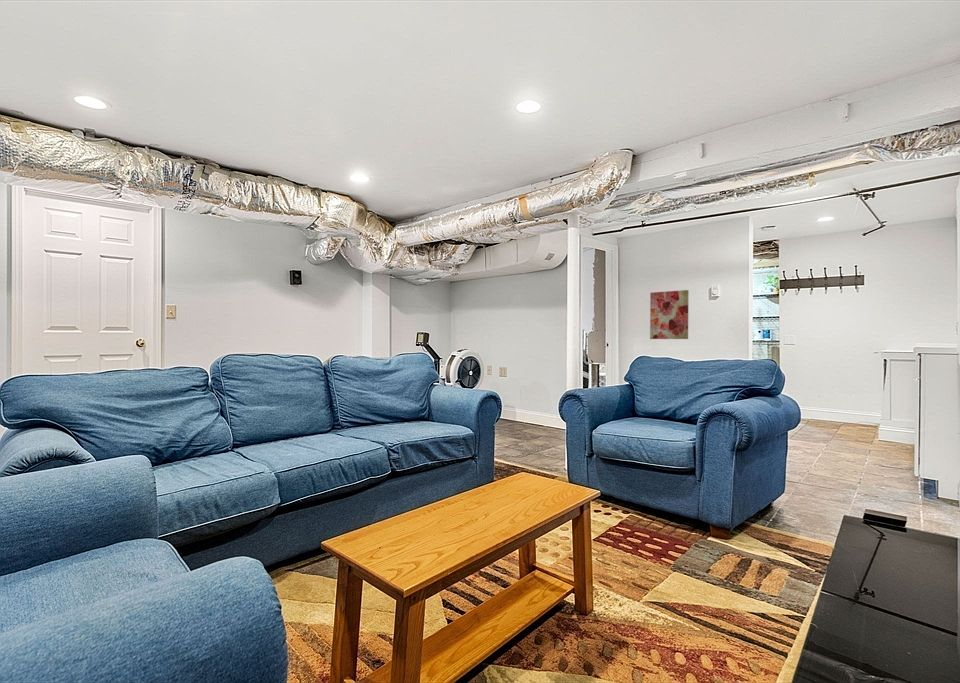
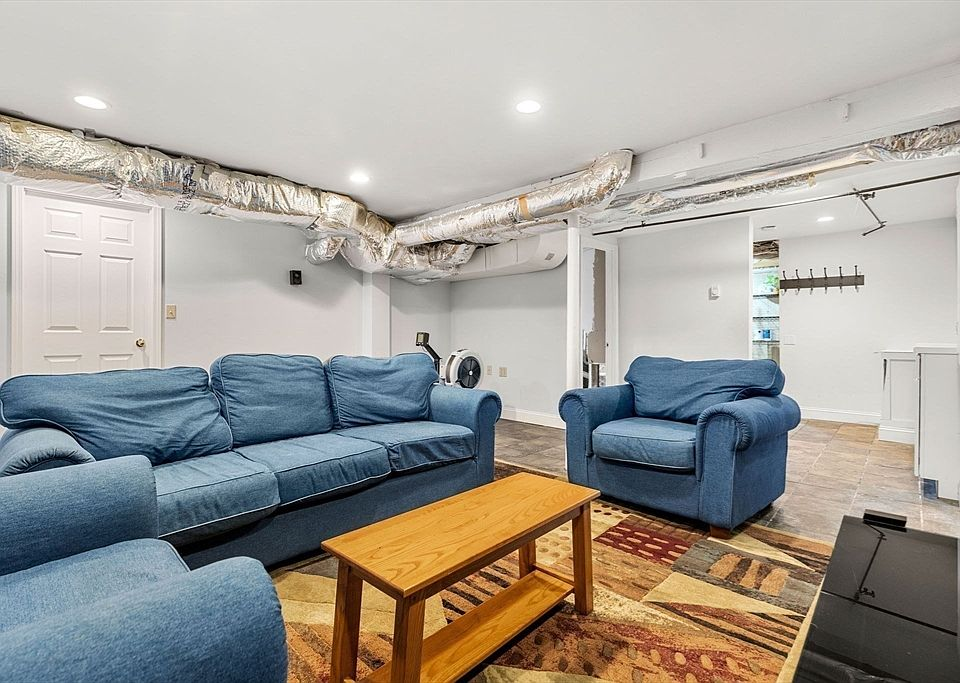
- wall art [649,289,690,340]
